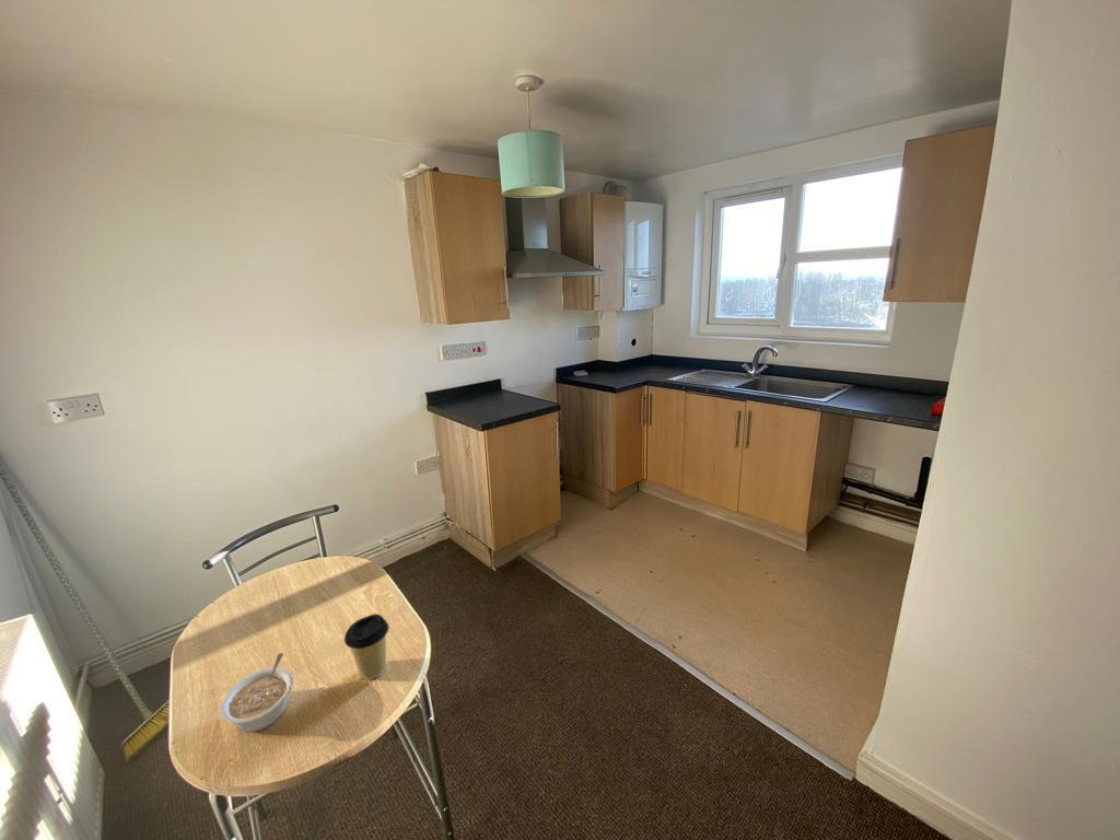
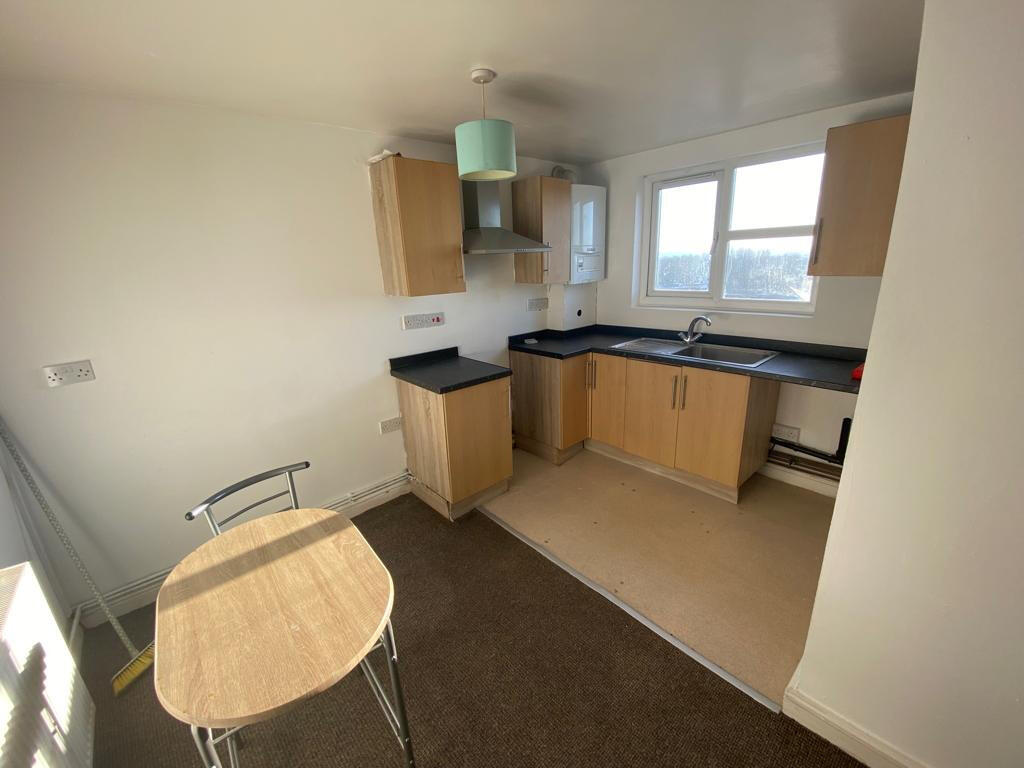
- legume [219,652,294,733]
- coffee cup [343,612,389,680]
